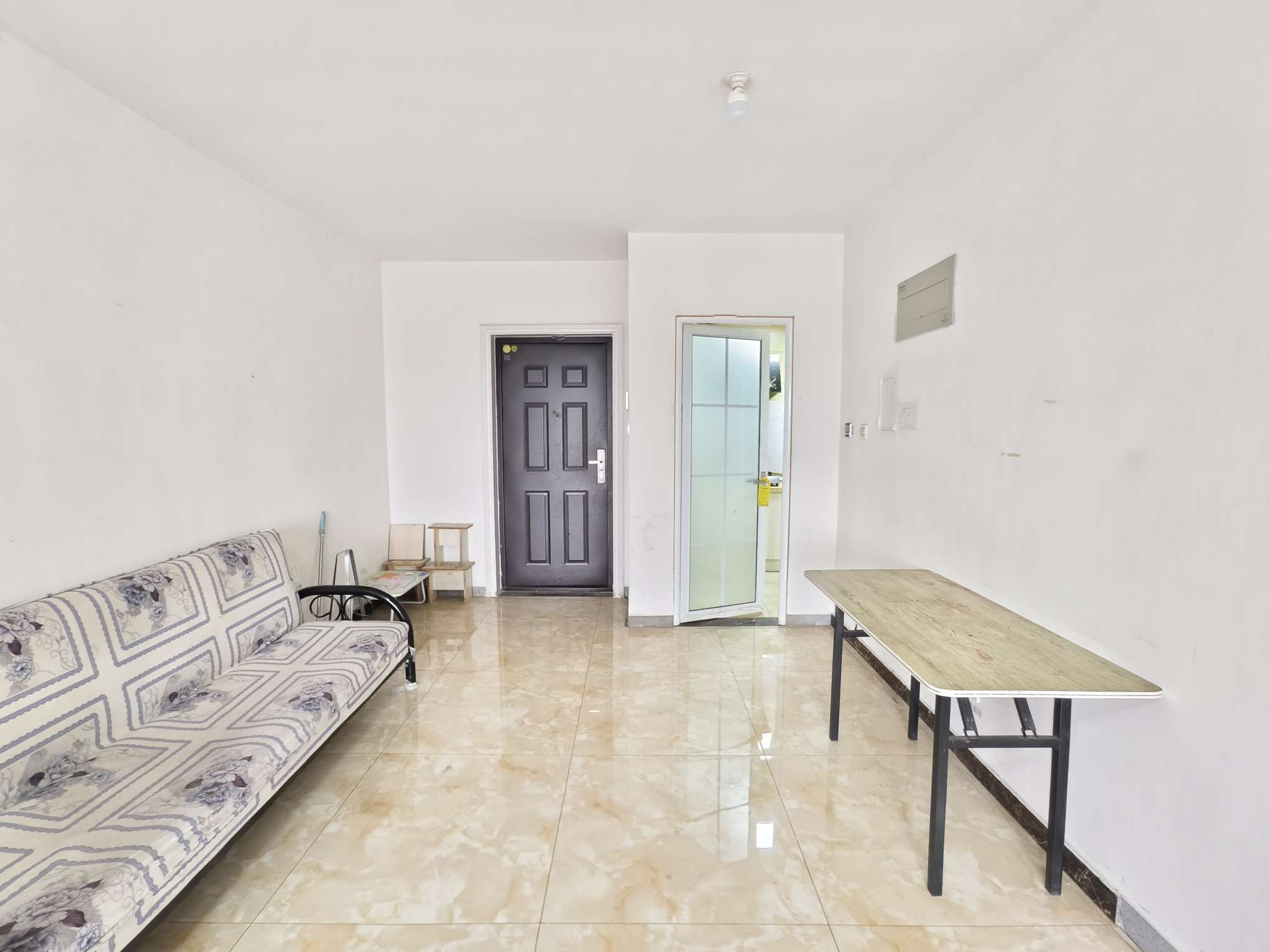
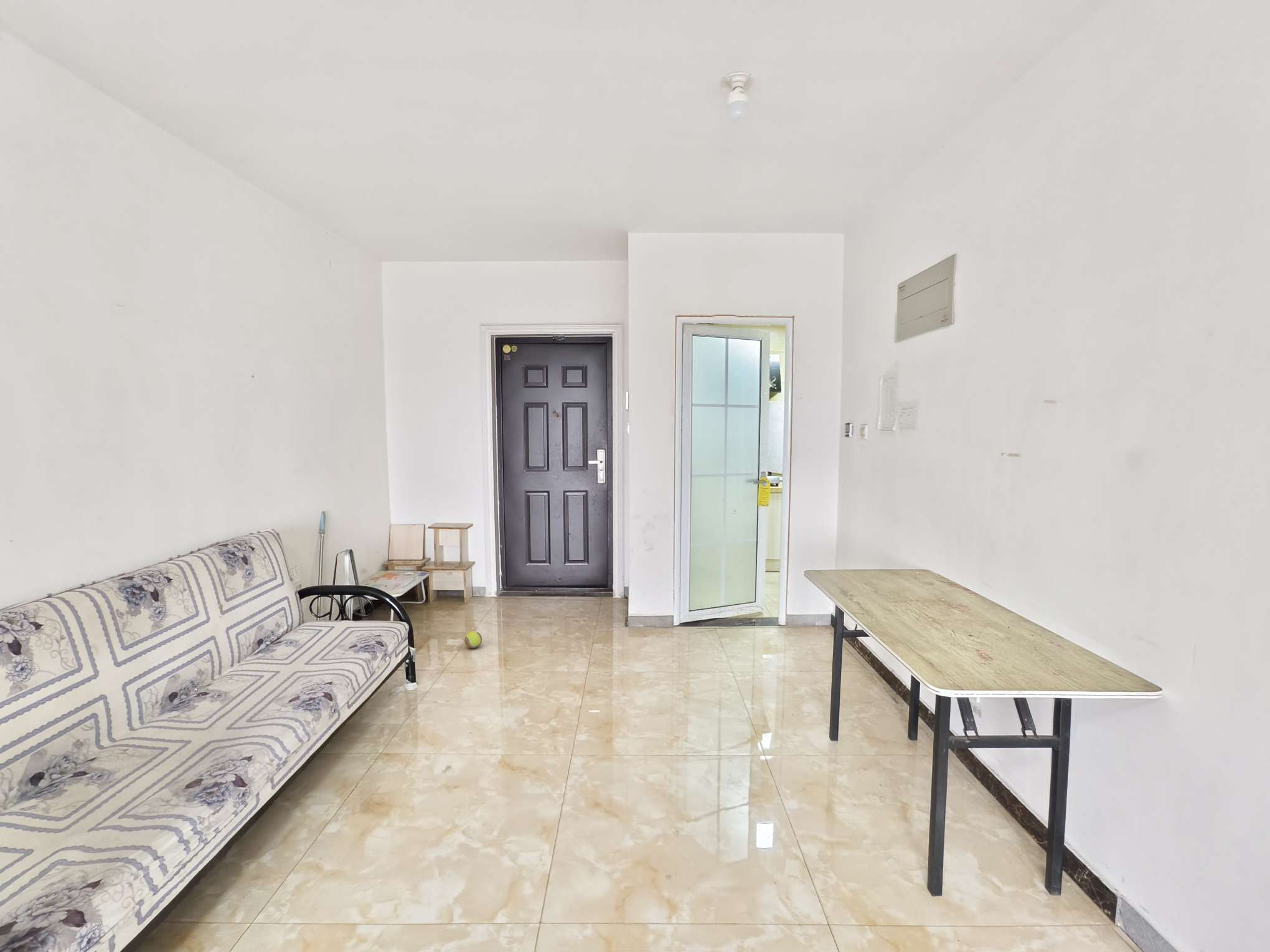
+ ball [464,630,482,649]
